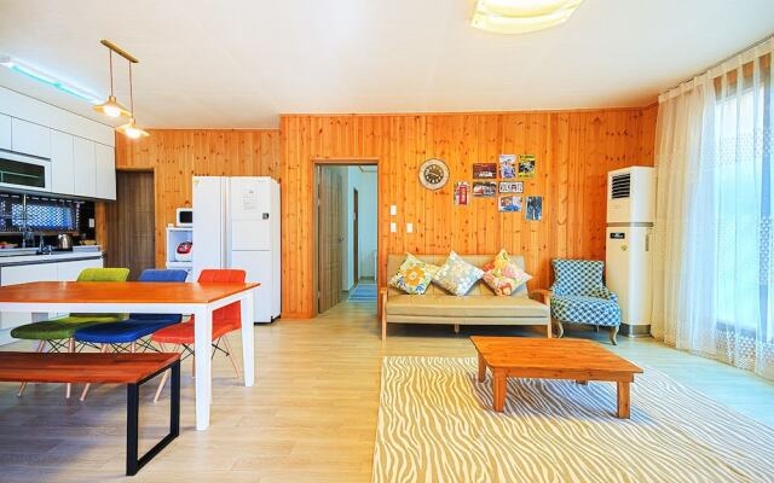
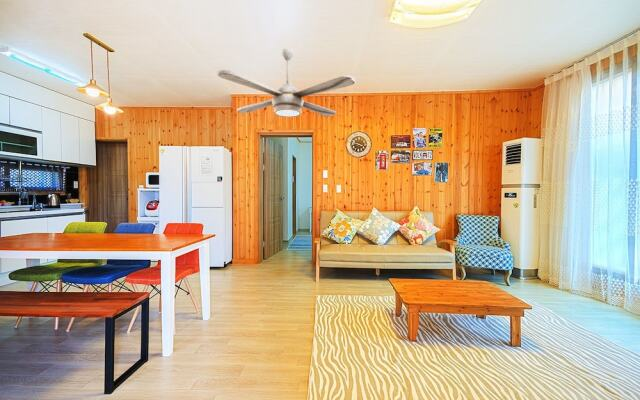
+ ceiling fan [216,48,356,118]
